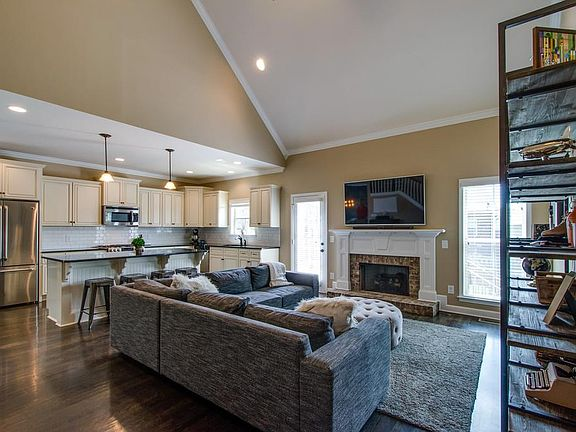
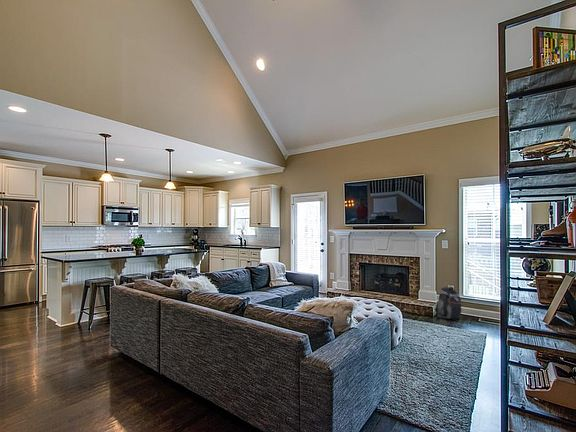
+ backpack [434,285,462,321]
